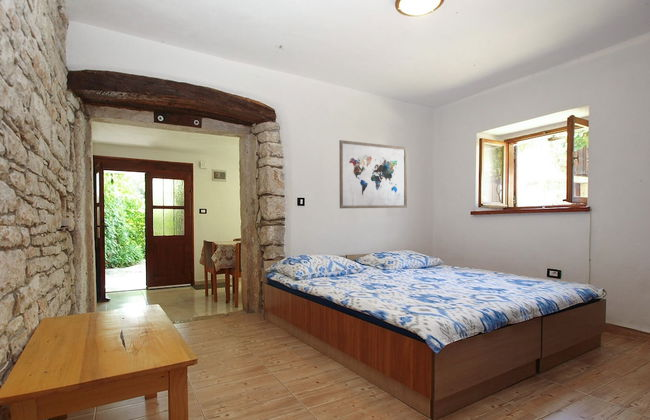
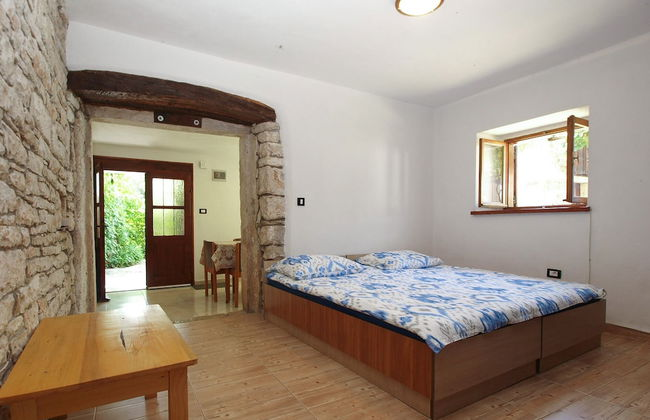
- wall art [338,139,408,209]
